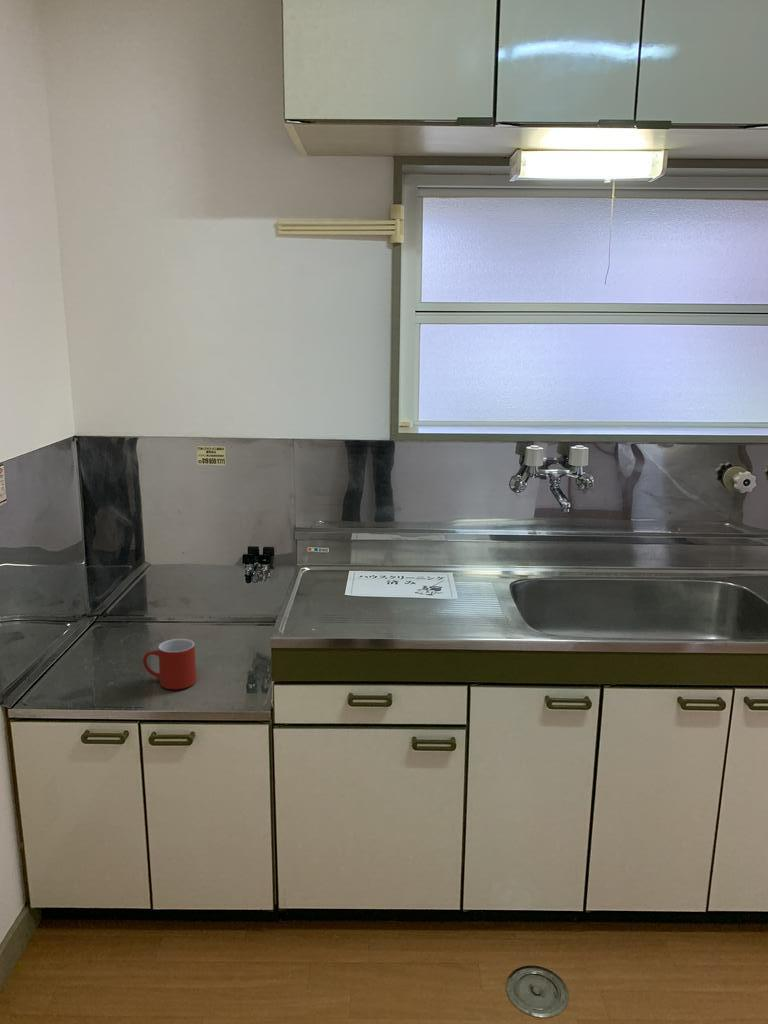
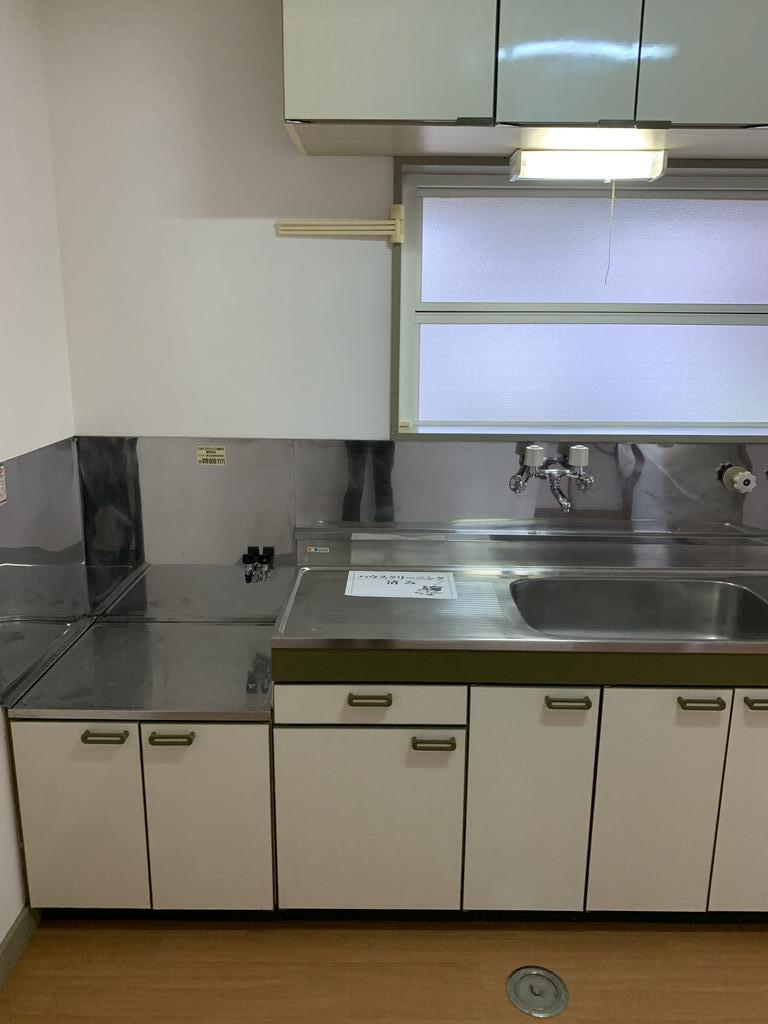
- mug [142,638,197,690]
